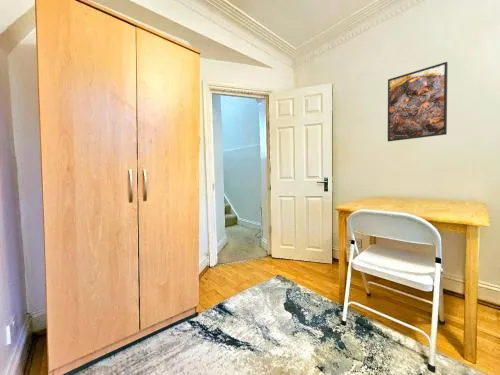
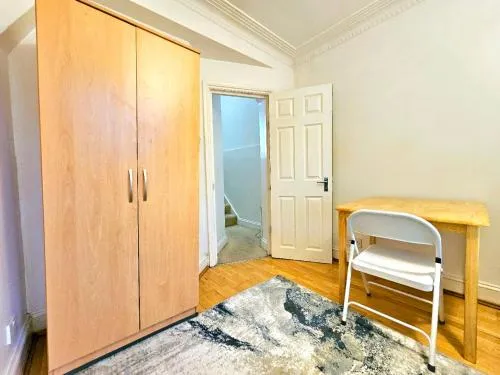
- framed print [387,61,449,142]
